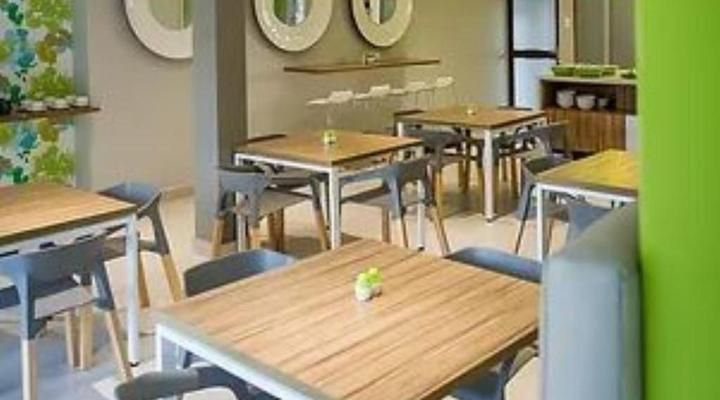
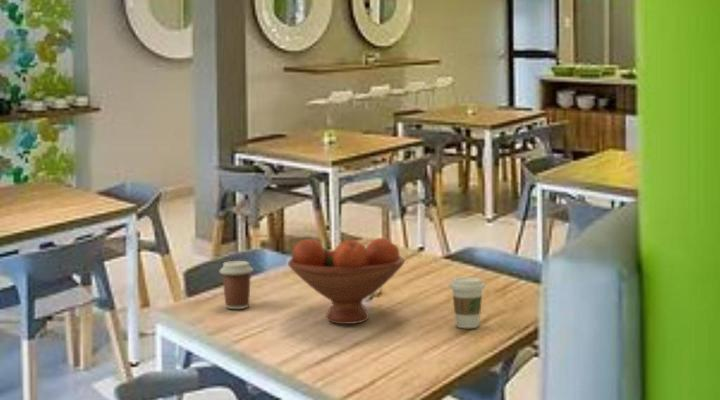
+ coffee cup [449,276,486,329]
+ coffee cup [219,260,254,310]
+ fruit bowl [287,237,406,325]
